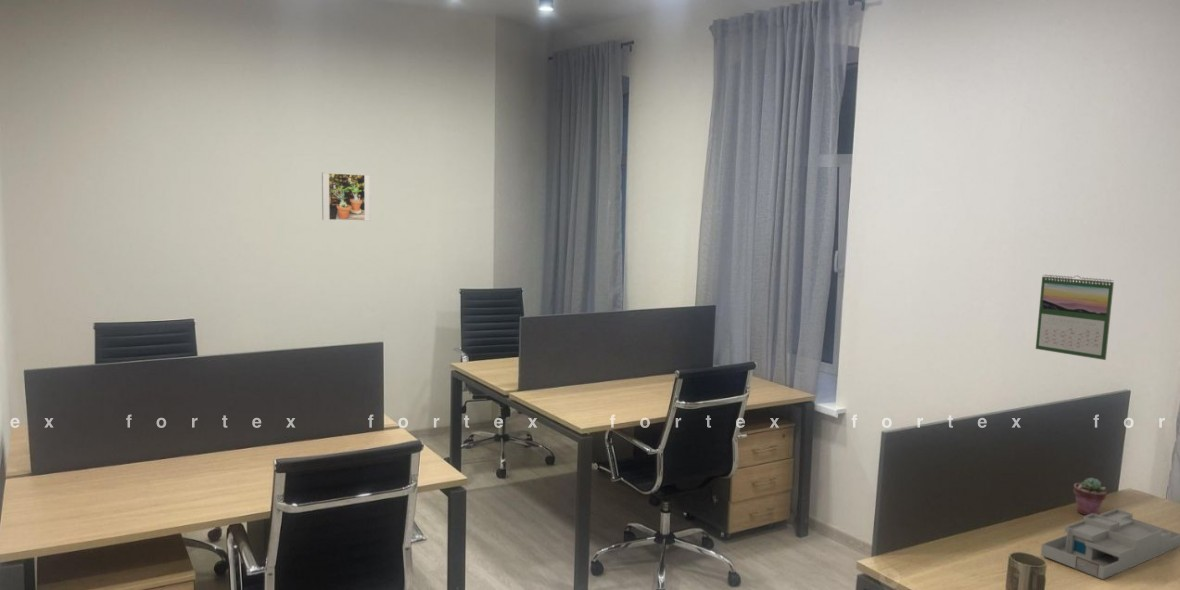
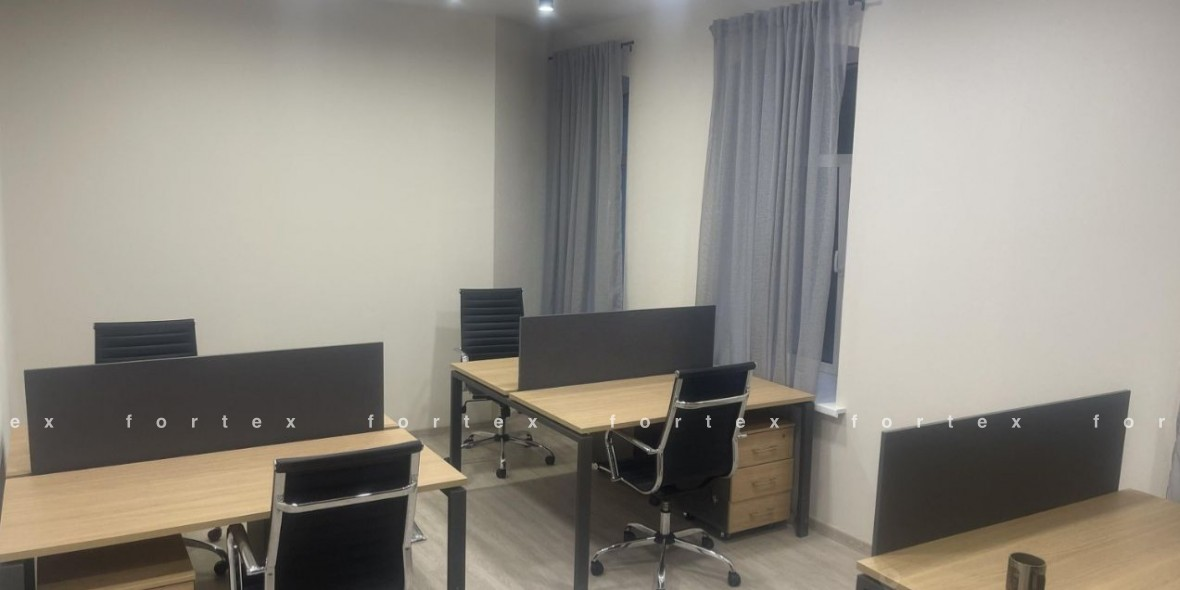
- desk organizer [1040,508,1180,580]
- potted succulent [1072,477,1108,516]
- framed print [321,172,371,222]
- calendar [1035,274,1115,361]
